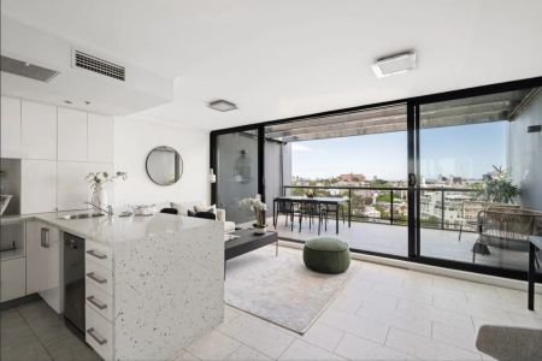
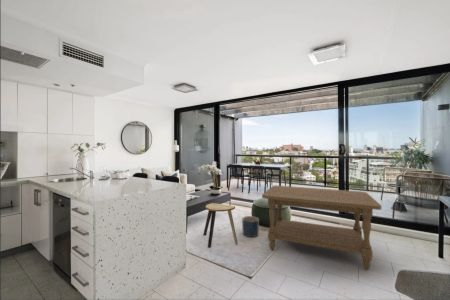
+ stool [202,202,239,248]
+ planter [241,215,260,238]
+ coffee table [261,185,382,271]
